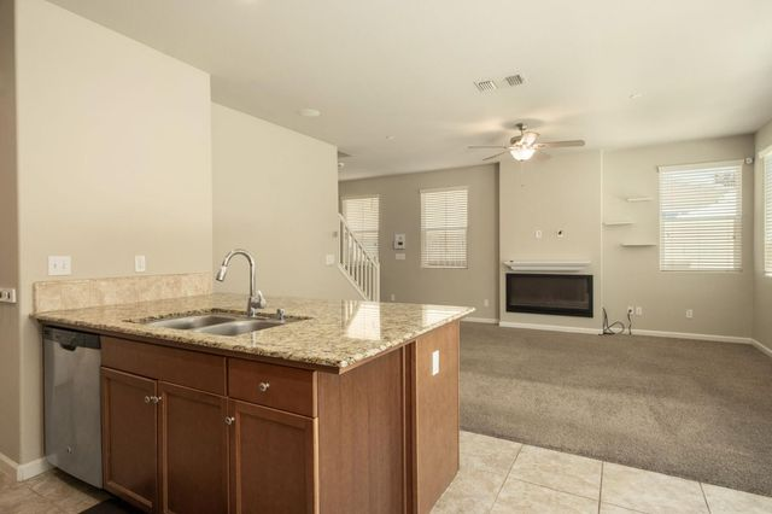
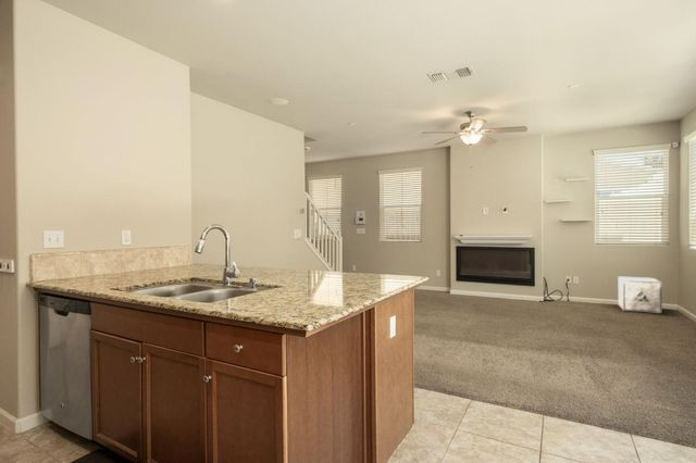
+ storage crate [617,275,663,314]
